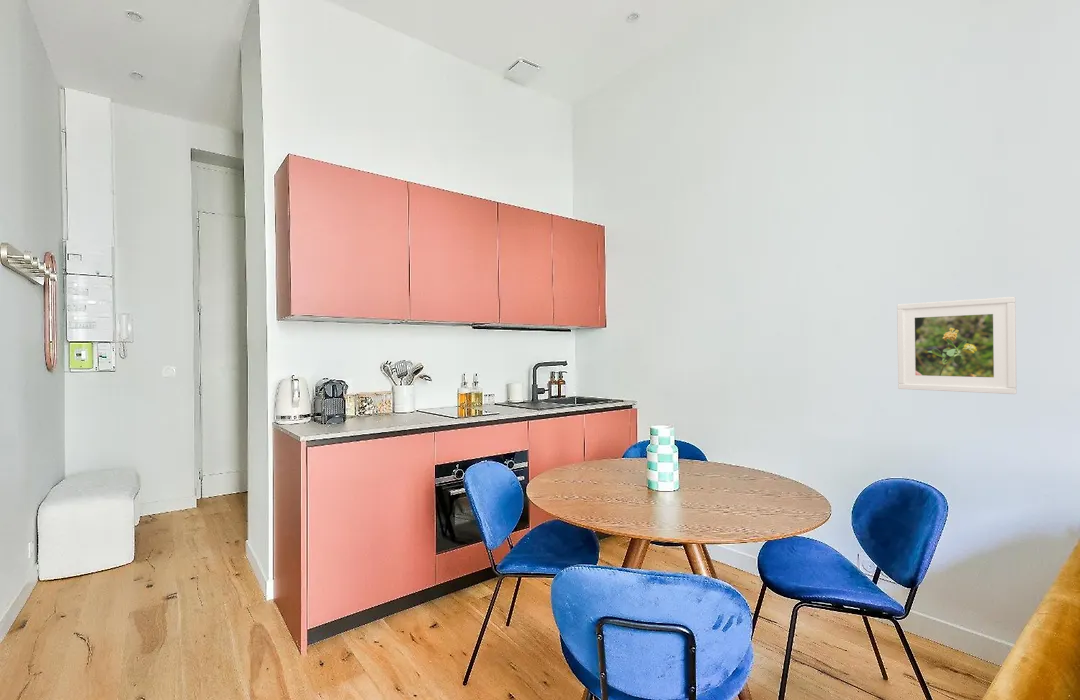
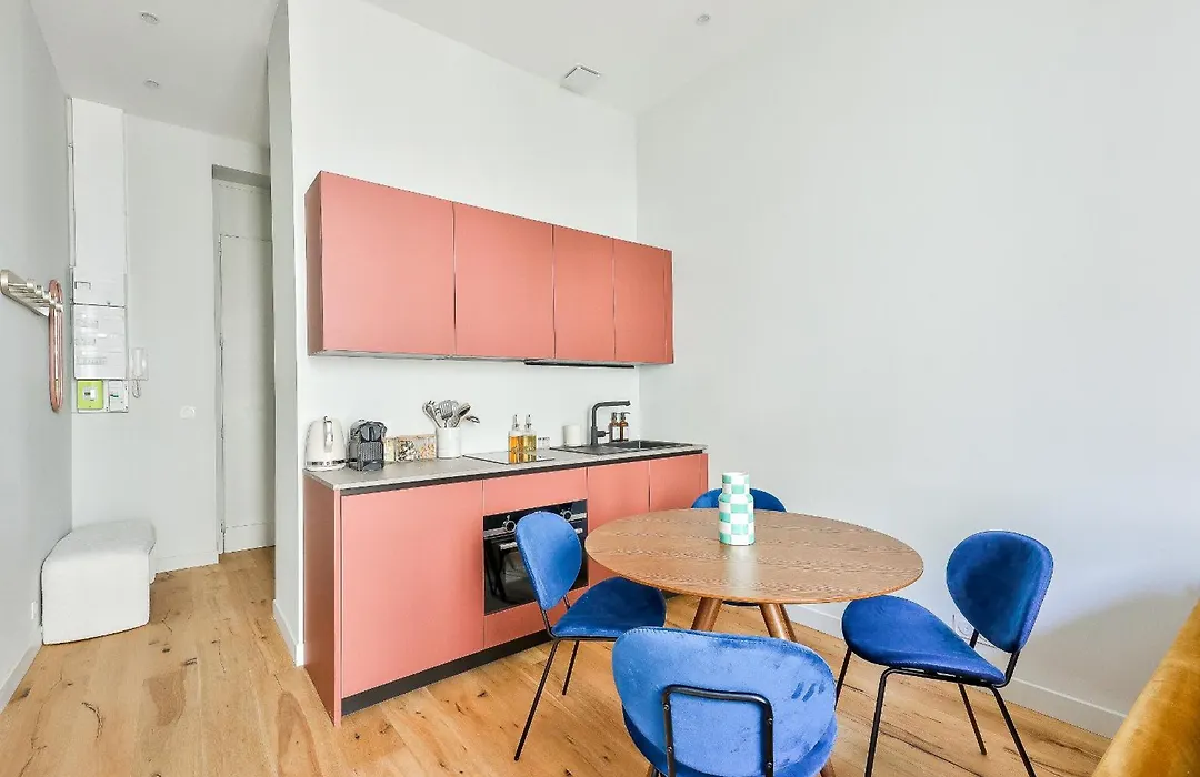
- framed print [896,296,1018,395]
